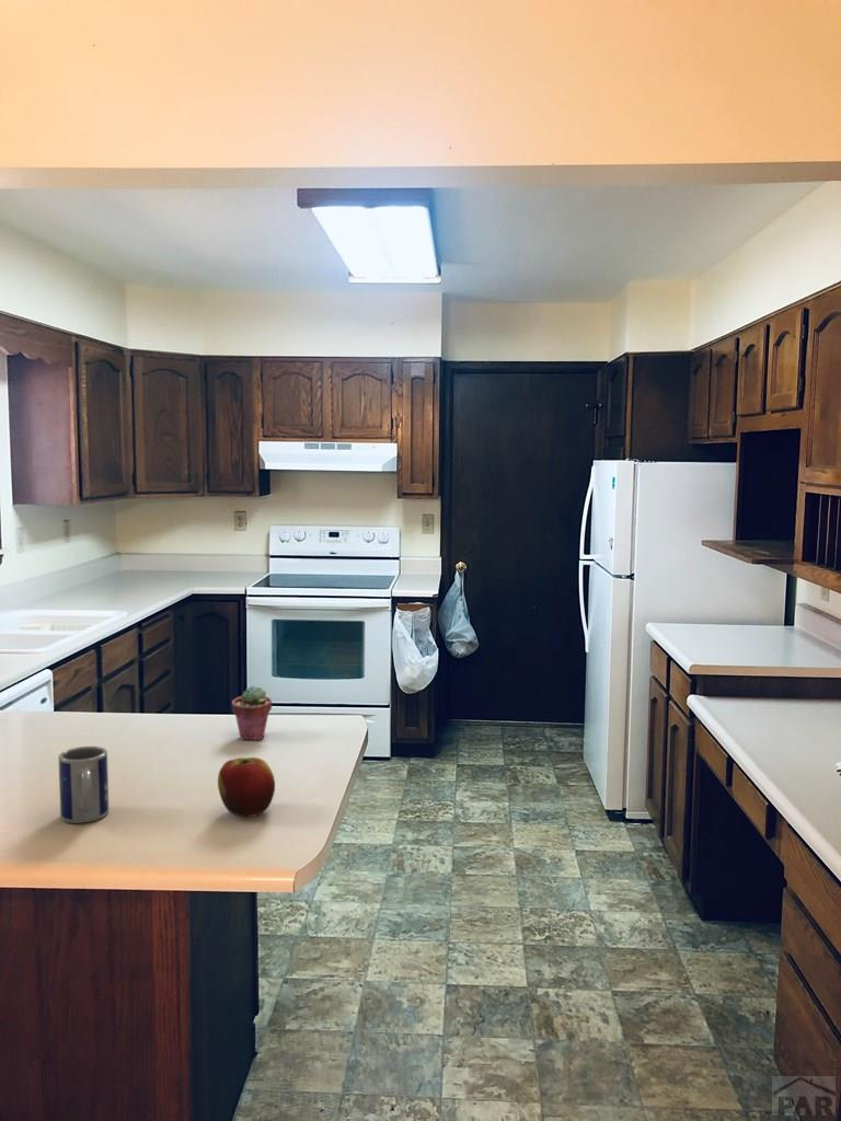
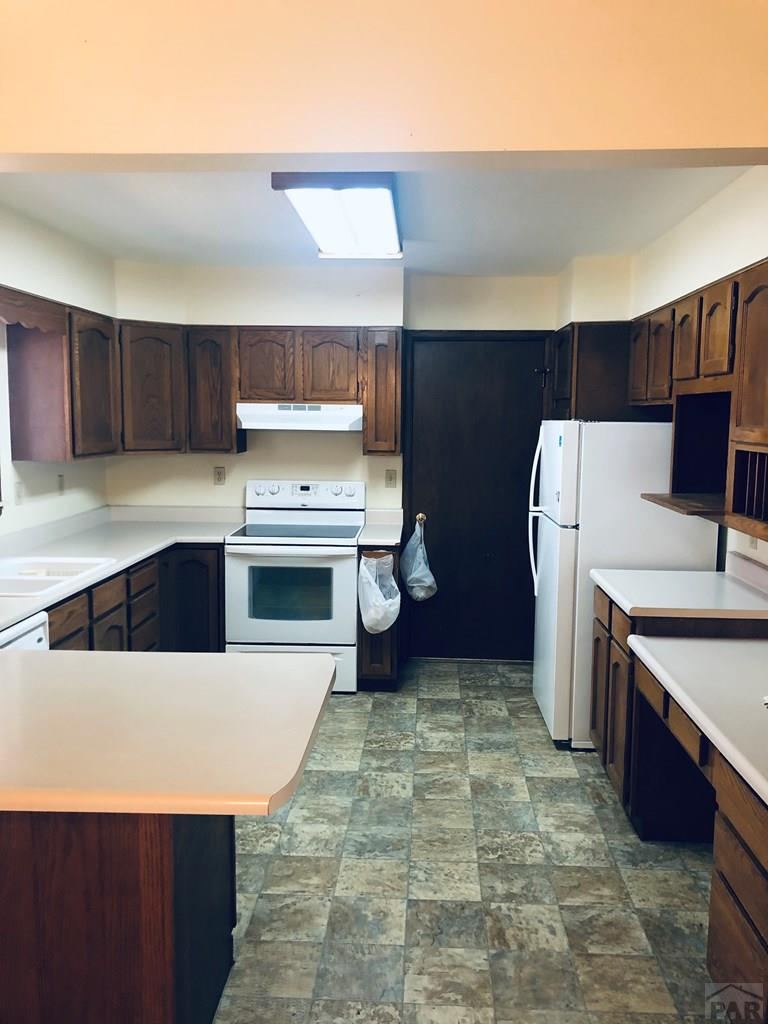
- mug [57,746,110,824]
- apple [217,756,276,818]
- potted succulent [231,685,273,741]
